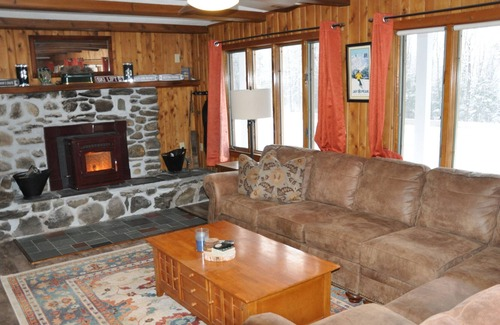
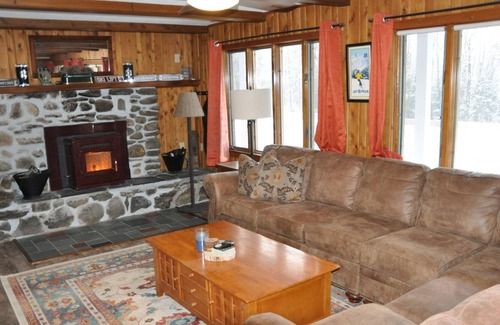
+ floor lamp [172,91,209,214]
